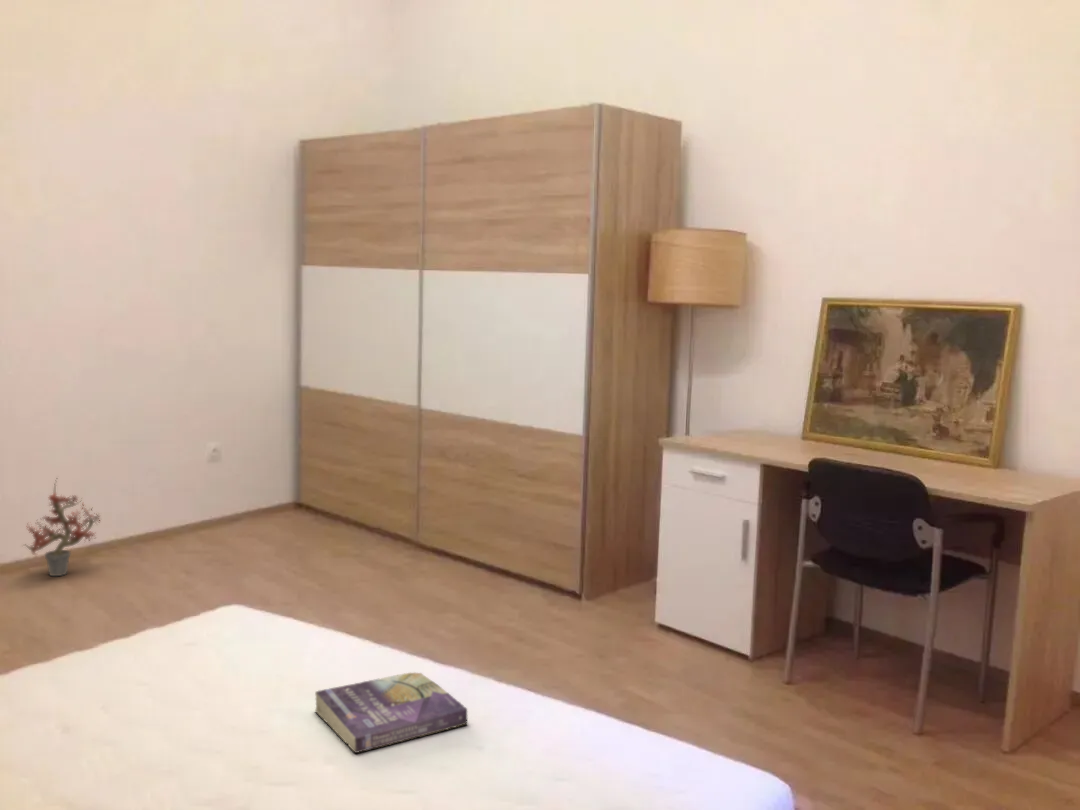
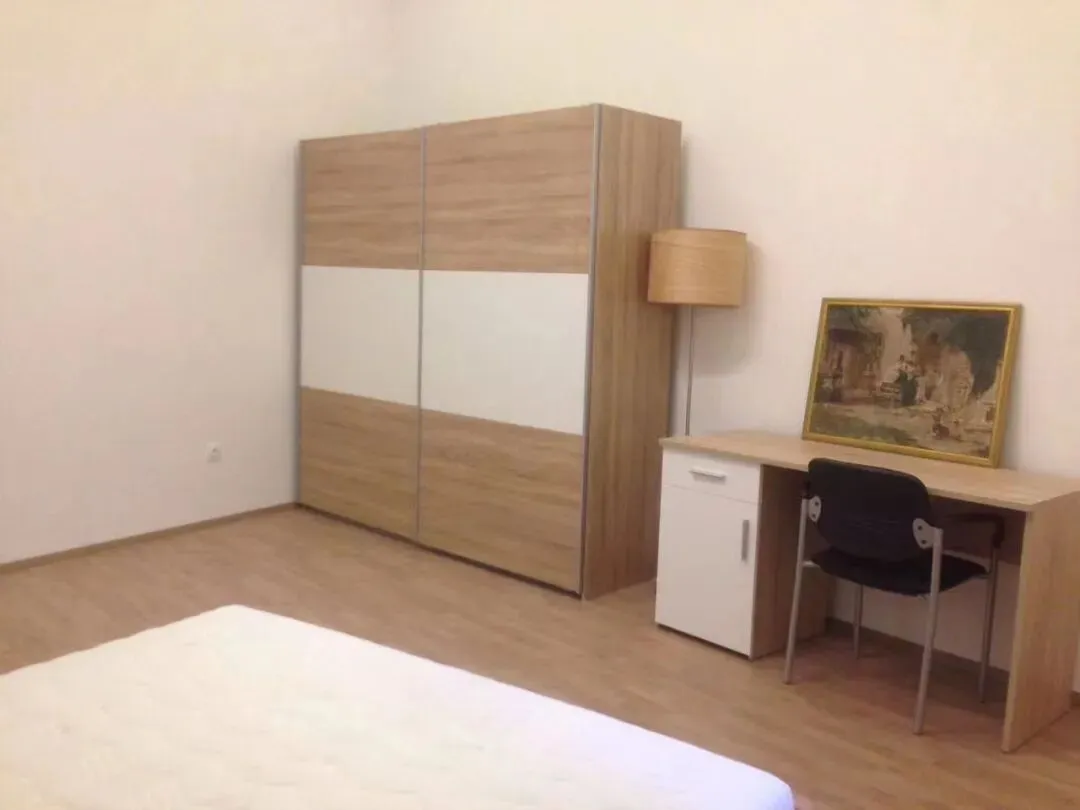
- book [314,671,468,754]
- potted plant [20,475,102,577]
